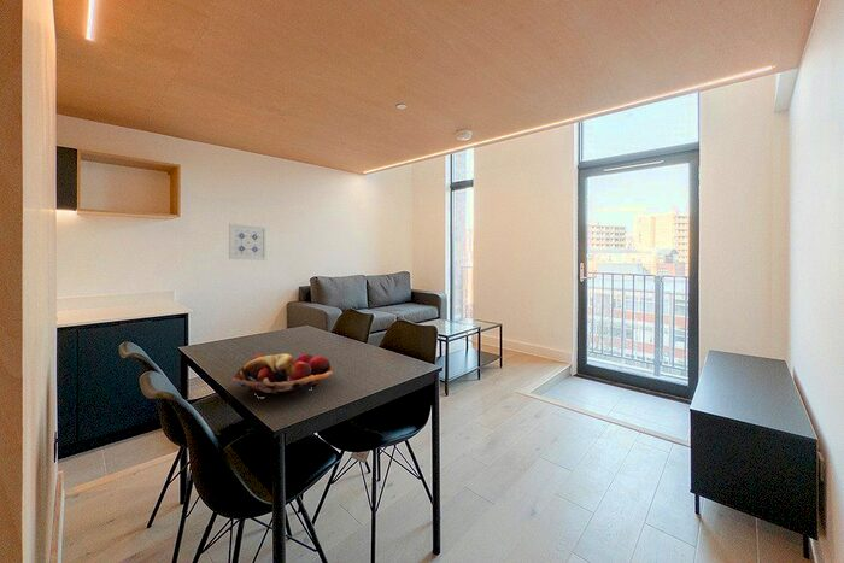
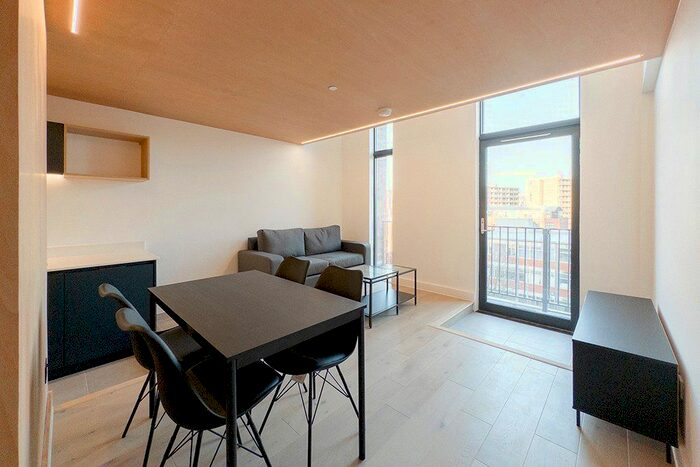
- wall art [228,223,268,262]
- fruit basket [231,352,333,397]
